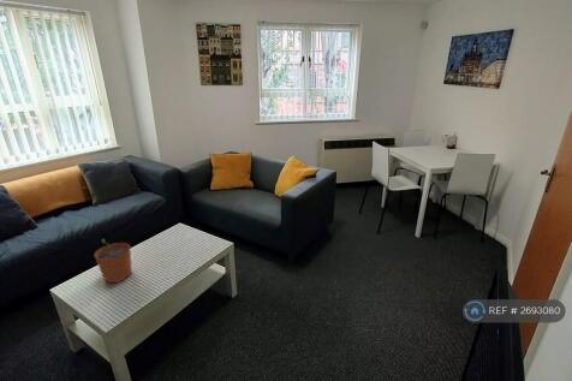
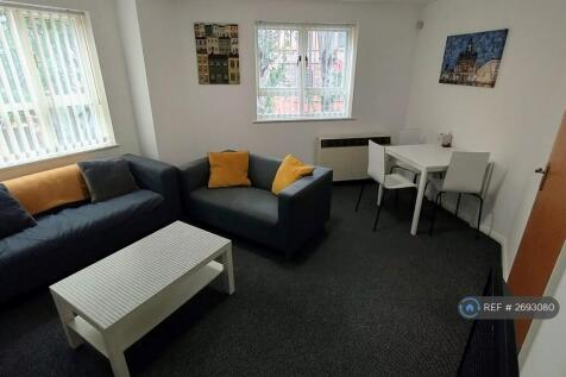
- plant pot [94,238,132,284]
